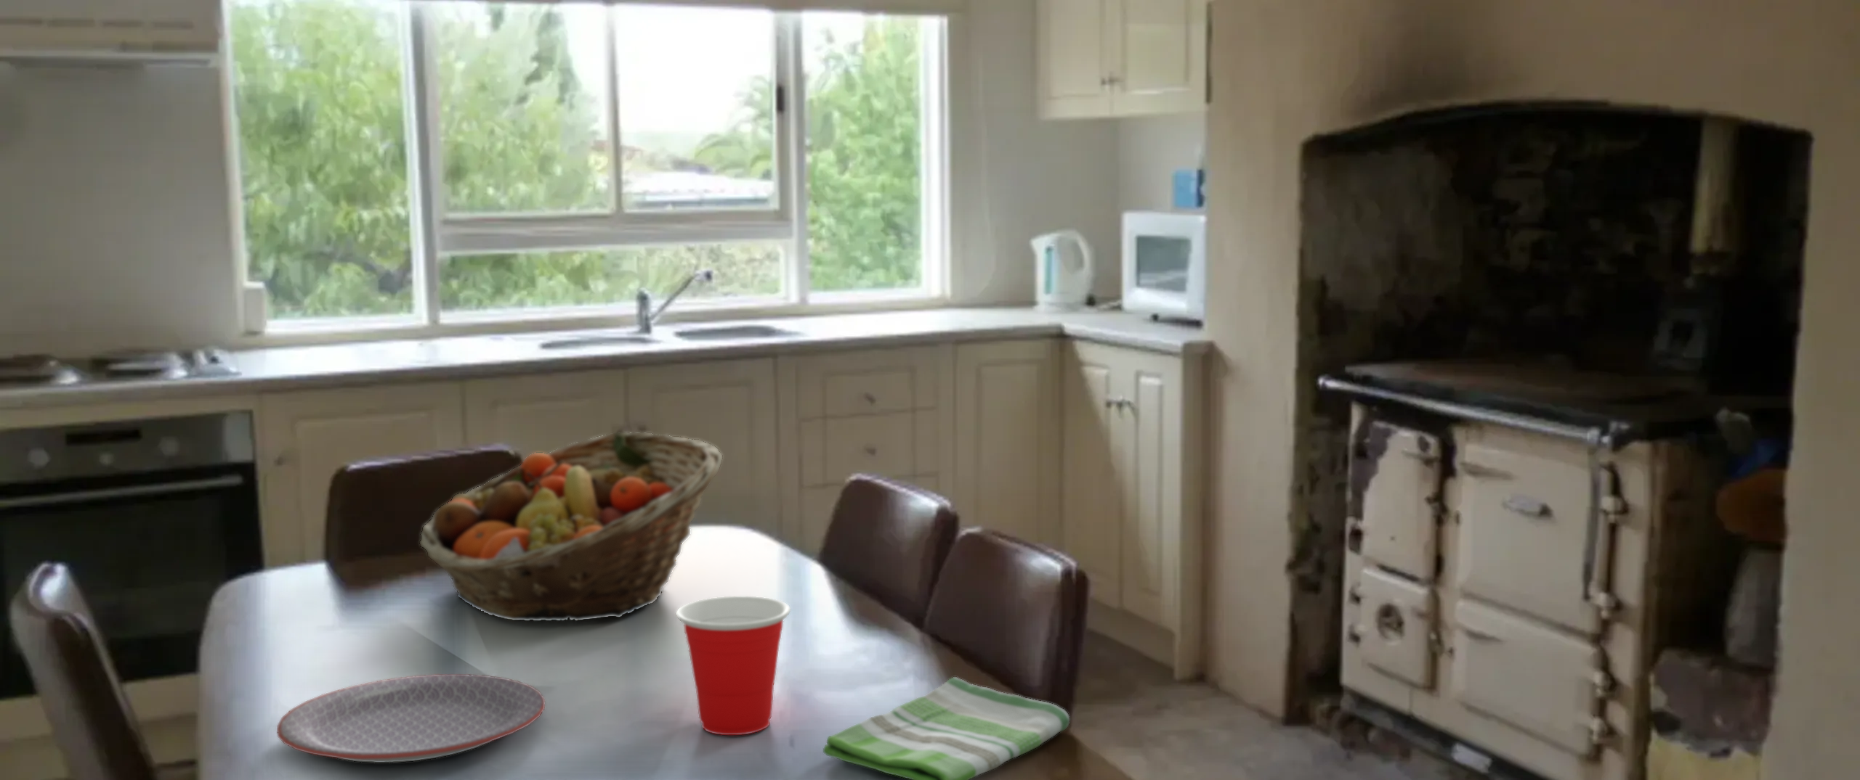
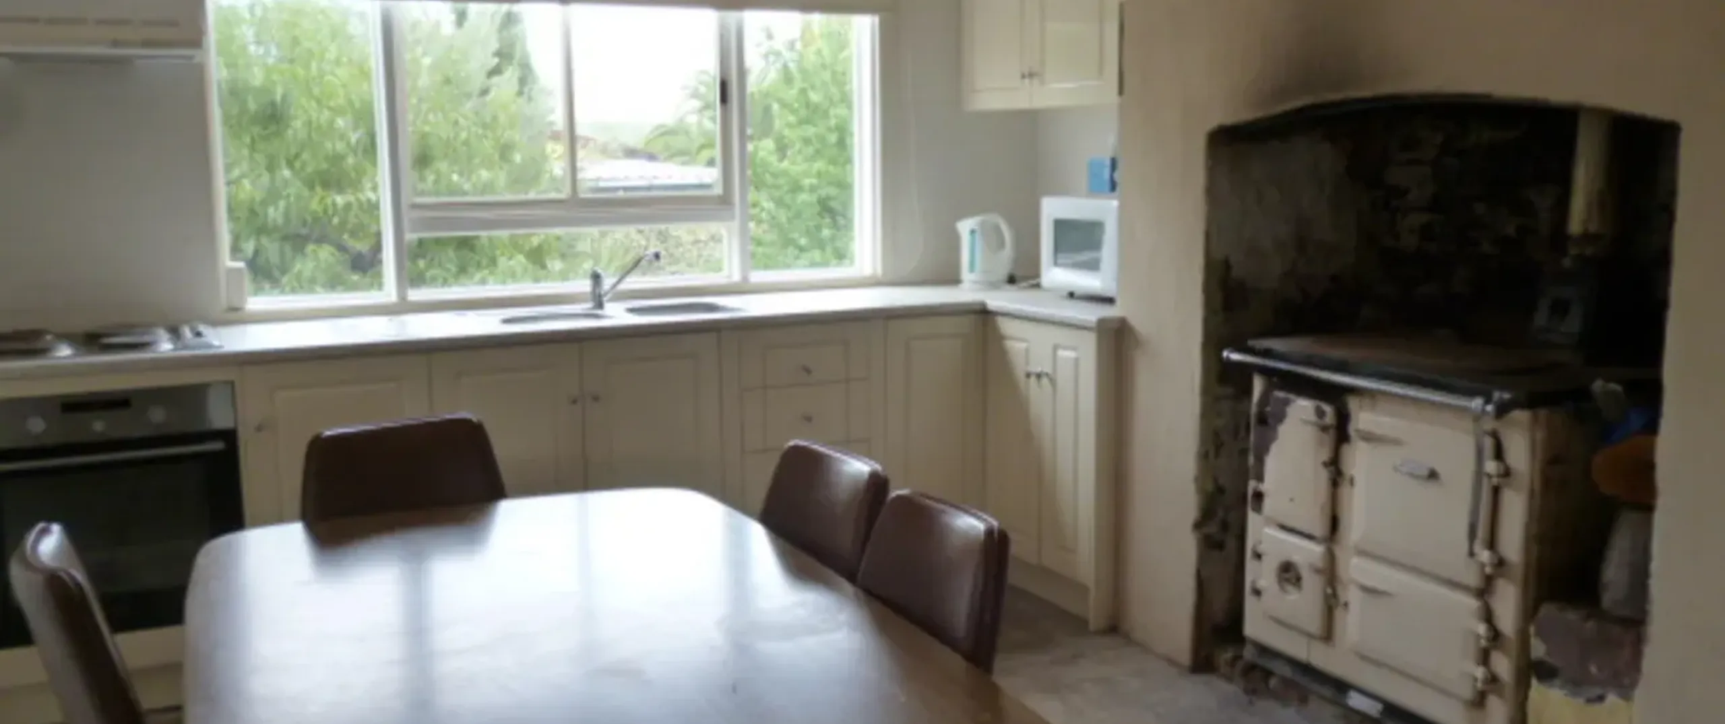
- fruit basket [419,431,722,622]
- plate [276,673,546,763]
- cup [675,596,791,736]
- dish towel [822,676,1070,780]
